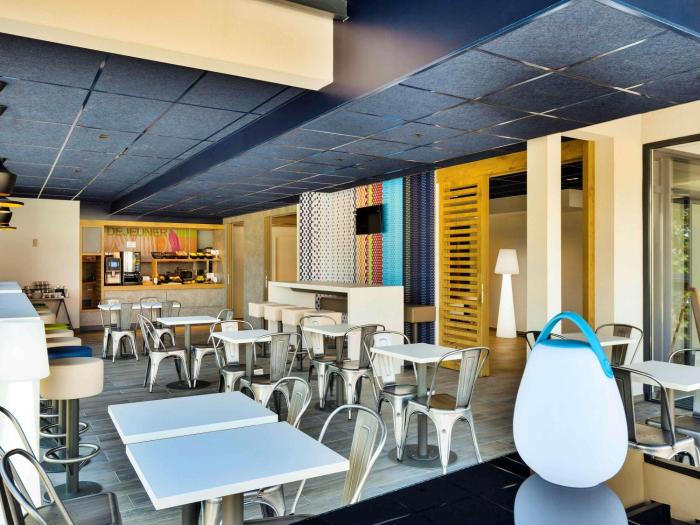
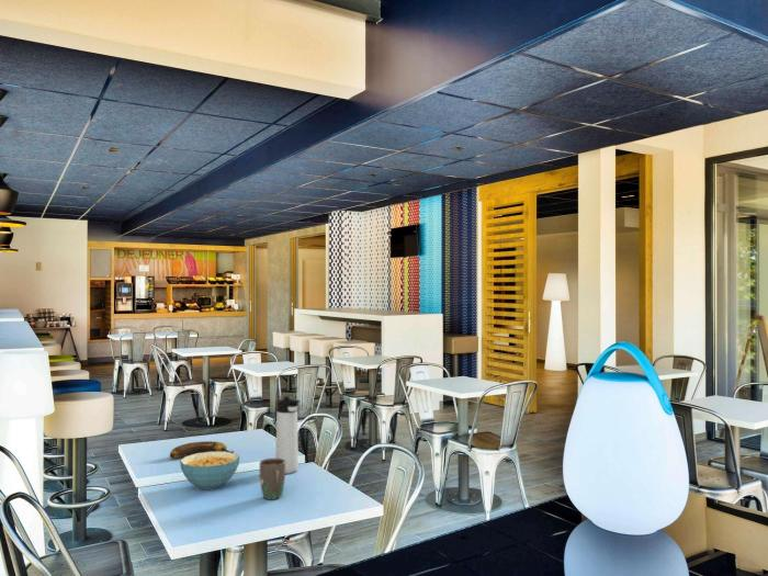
+ mug [259,458,286,500]
+ thermos bottle [275,396,301,475]
+ cereal bowl [179,451,240,490]
+ banana [169,440,235,460]
